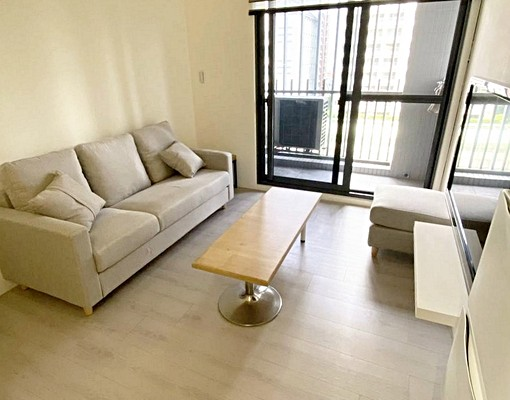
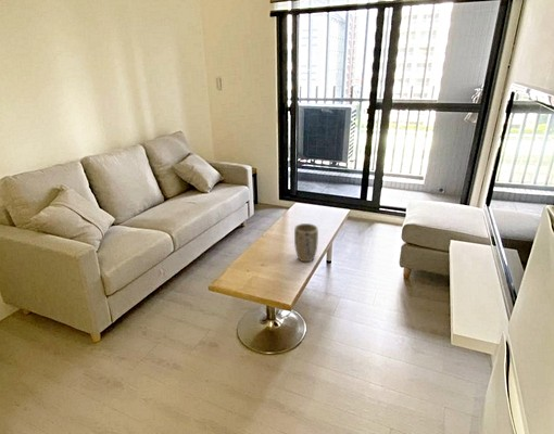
+ plant pot [293,222,319,263]
